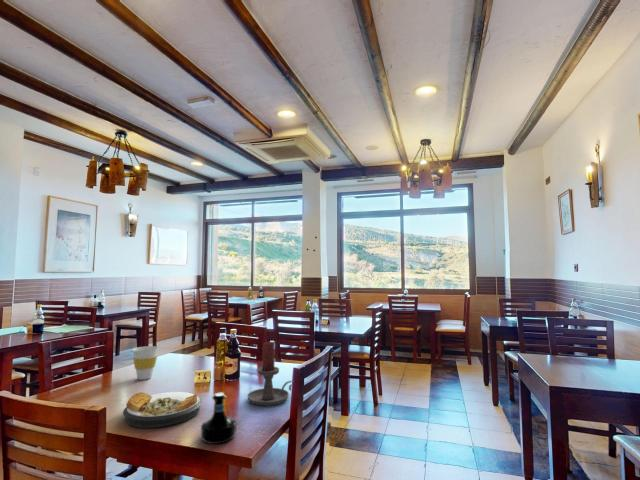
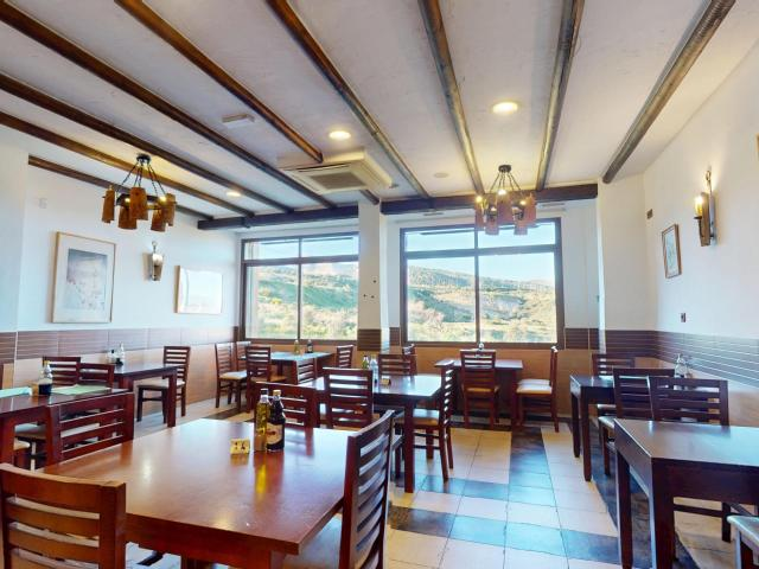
- candle holder [246,341,293,406]
- plate [122,391,202,429]
- tequila bottle [200,392,237,445]
- cup [132,345,159,381]
